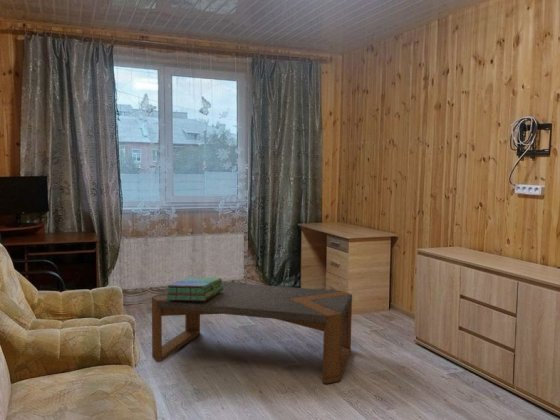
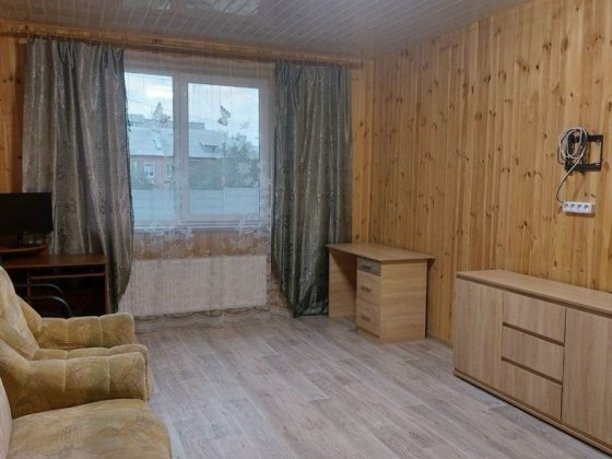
- coffee table [151,281,353,385]
- stack of books [166,276,223,301]
